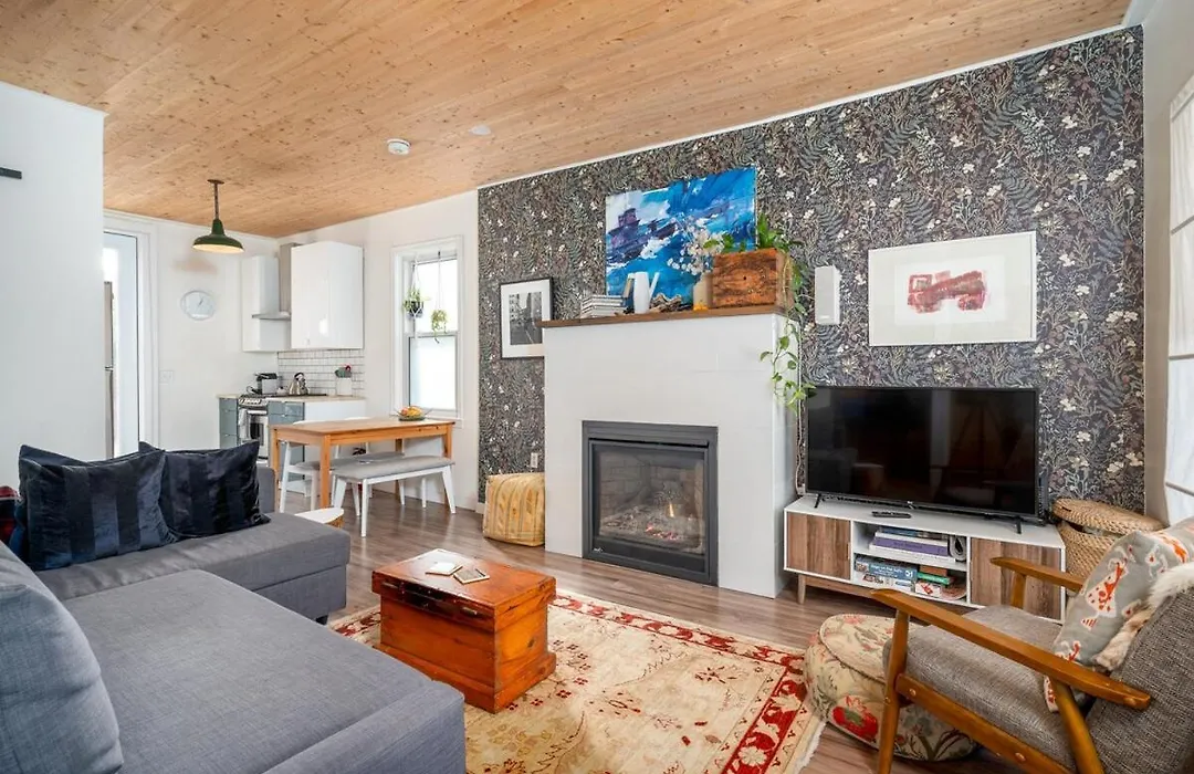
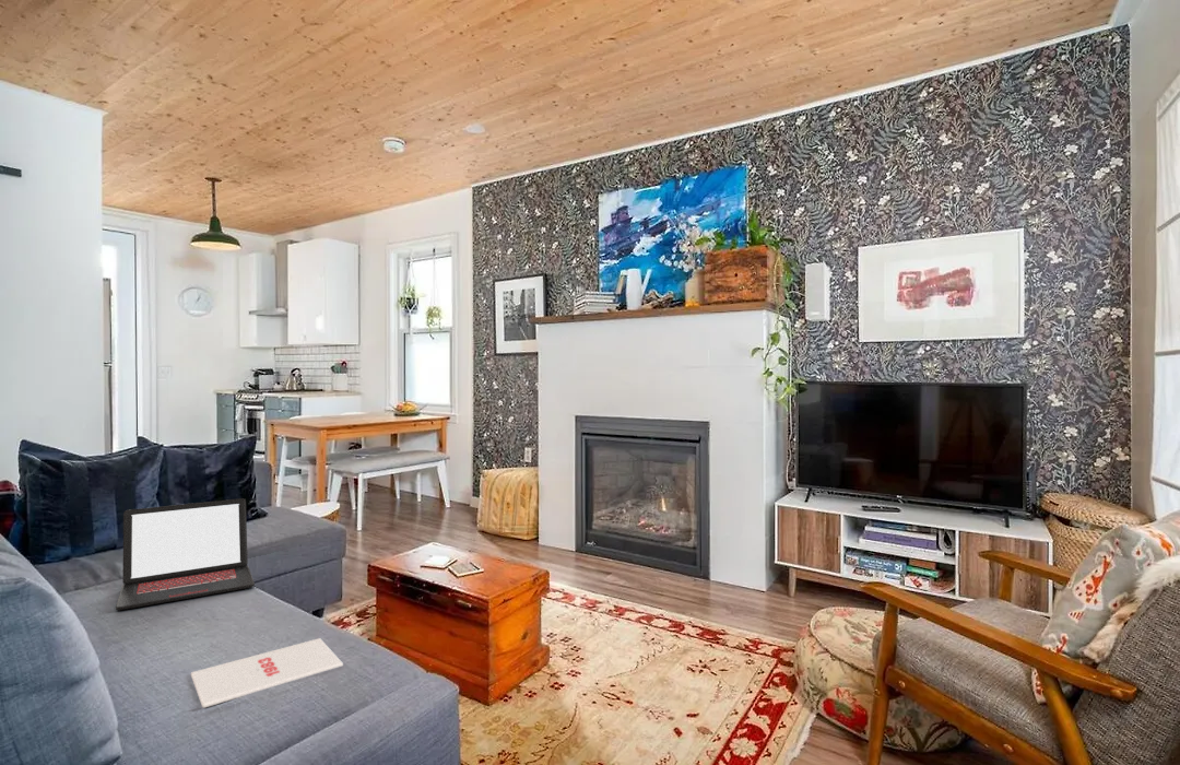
+ laptop [115,497,256,611]
+ magazine [190,637,344,709]
